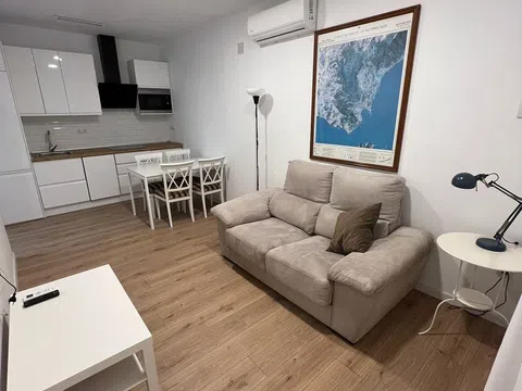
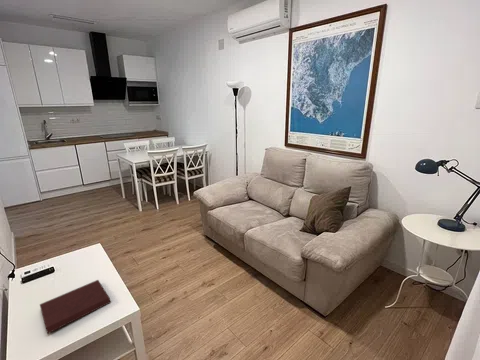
+ notebook [39,279,112,335]
